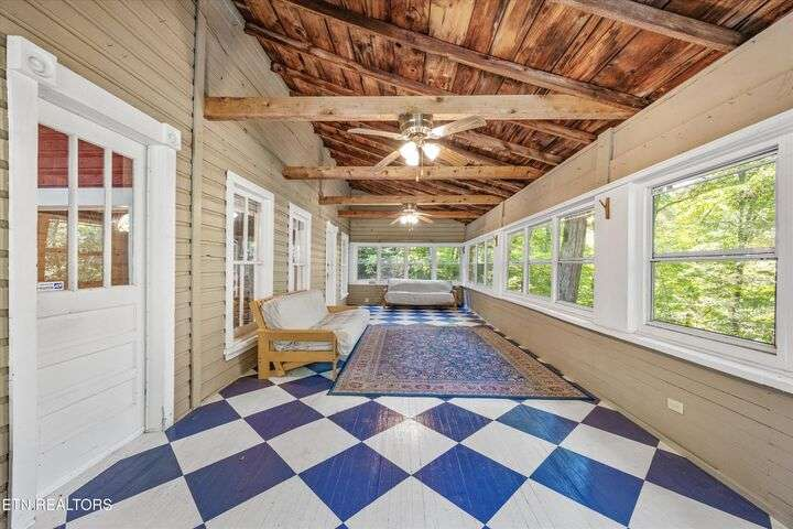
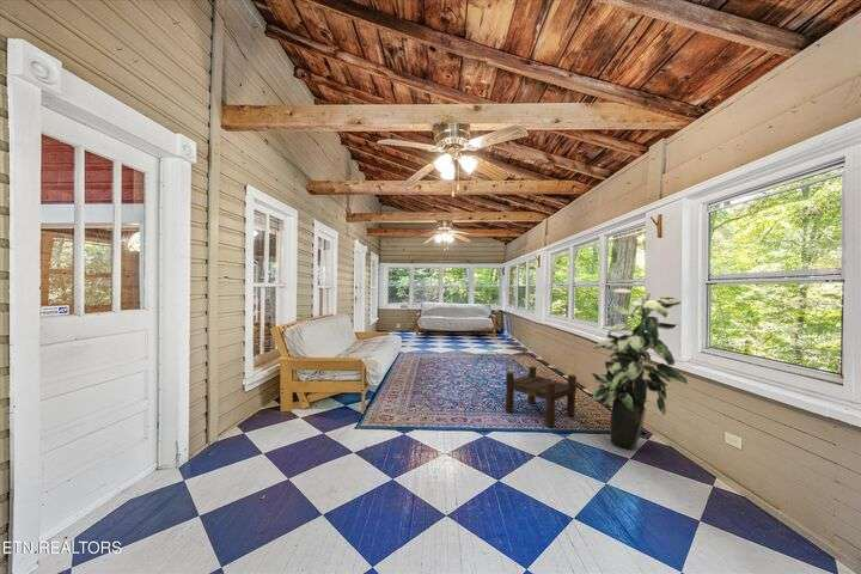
+ indoor plant [591,288,689,451]
+ stool [505,365,578,428]
